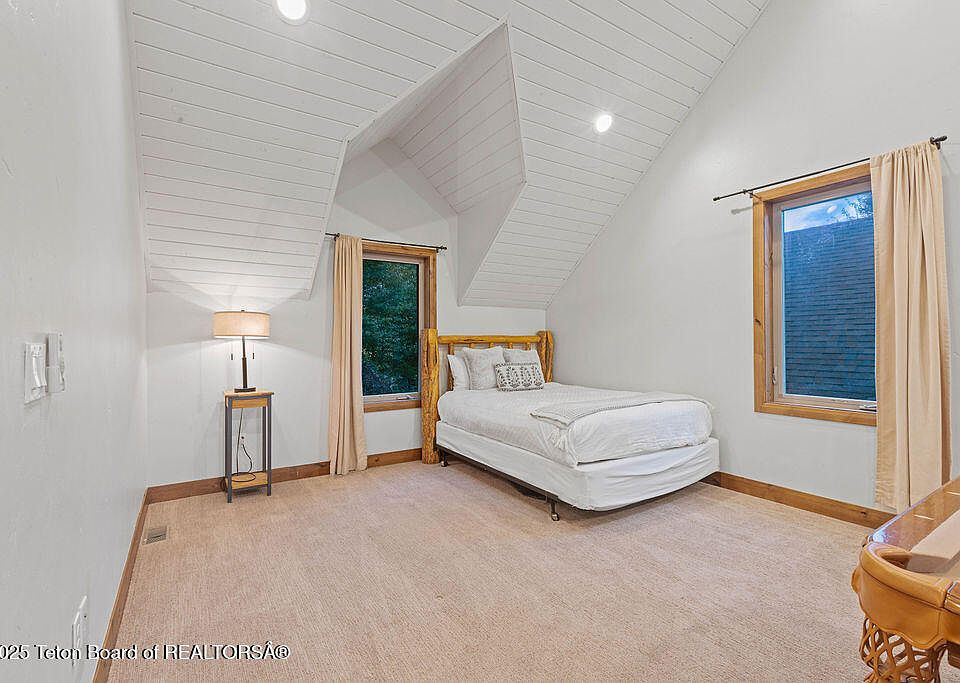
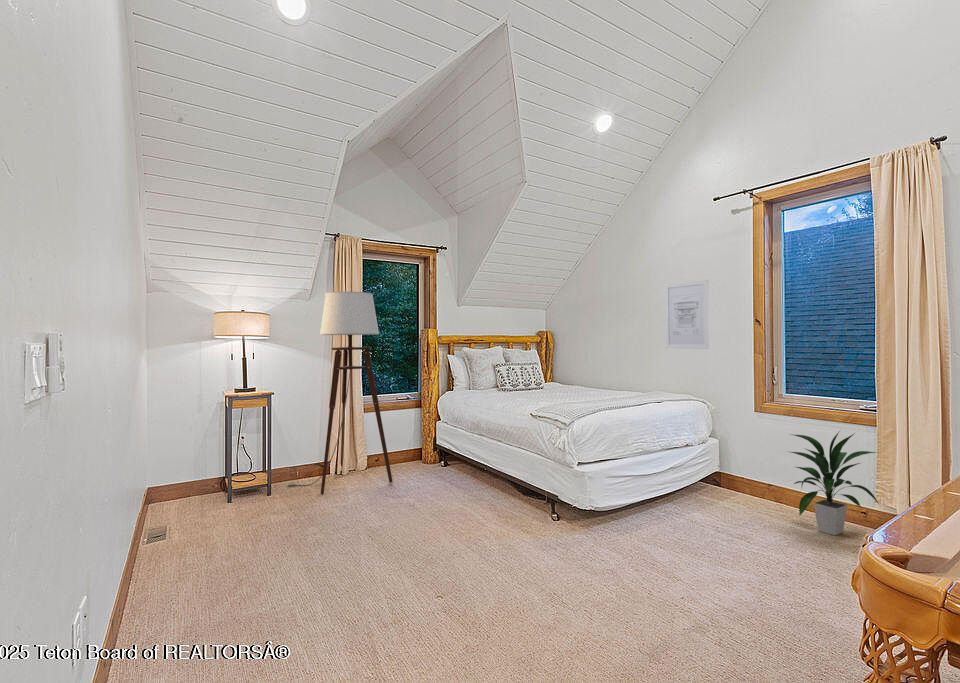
+ floor lamp [285,291,393,495]
+ indoor plant [785,428,880,536]
+ wall art [664,279,710,350]
